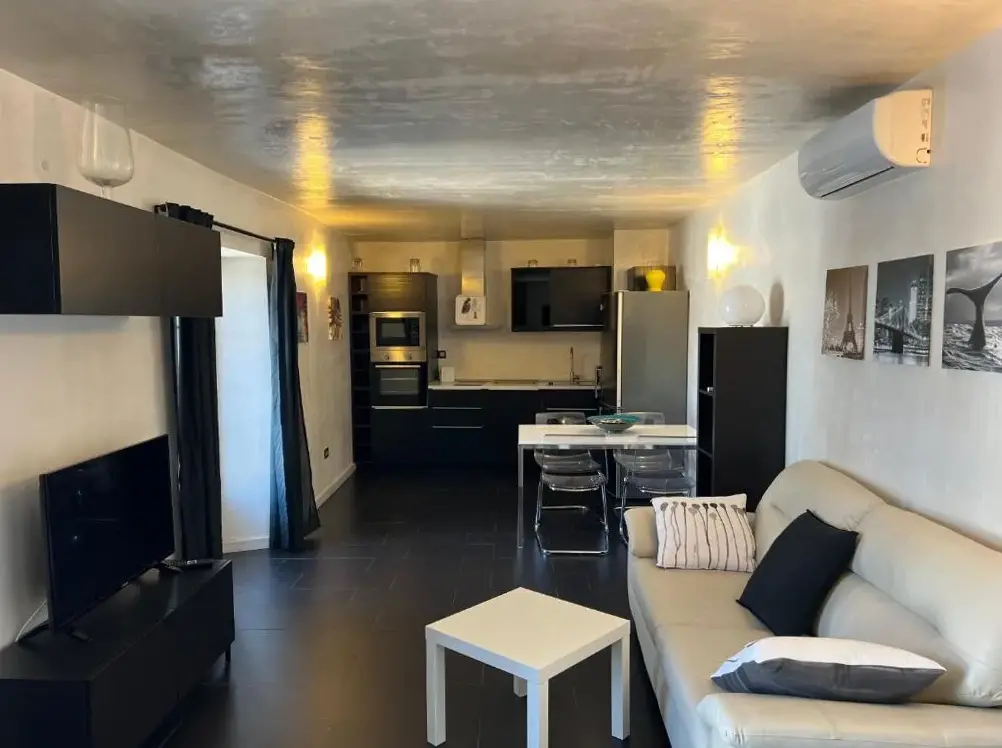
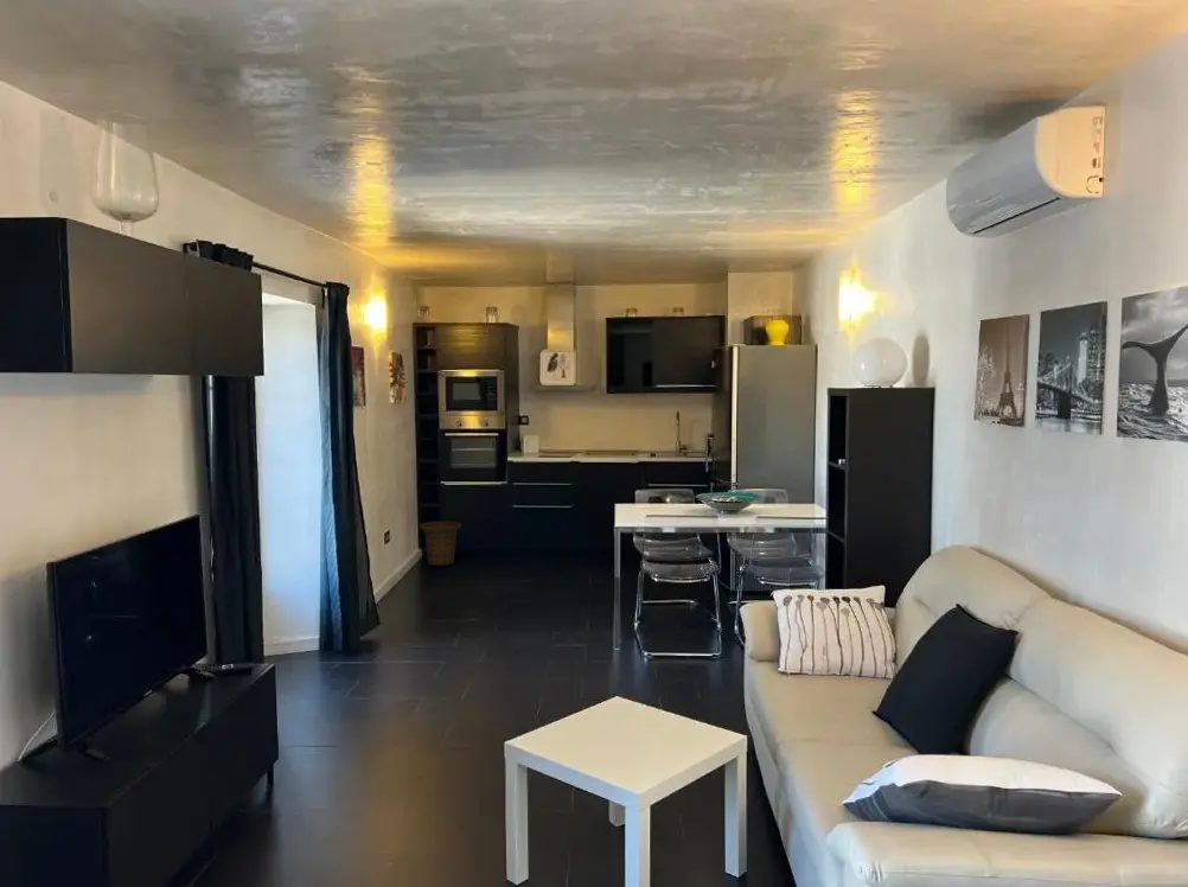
+ basket [419,521,462,567]
